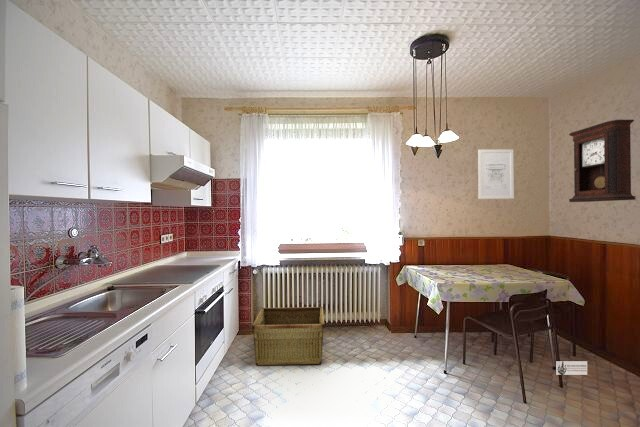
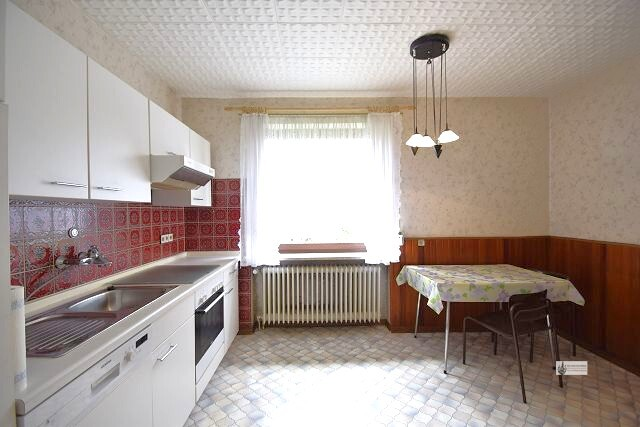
- pendulum clock [568,119,637,203]
- wall art [477,148,515,200]
- hamper [251,306,325,366]
